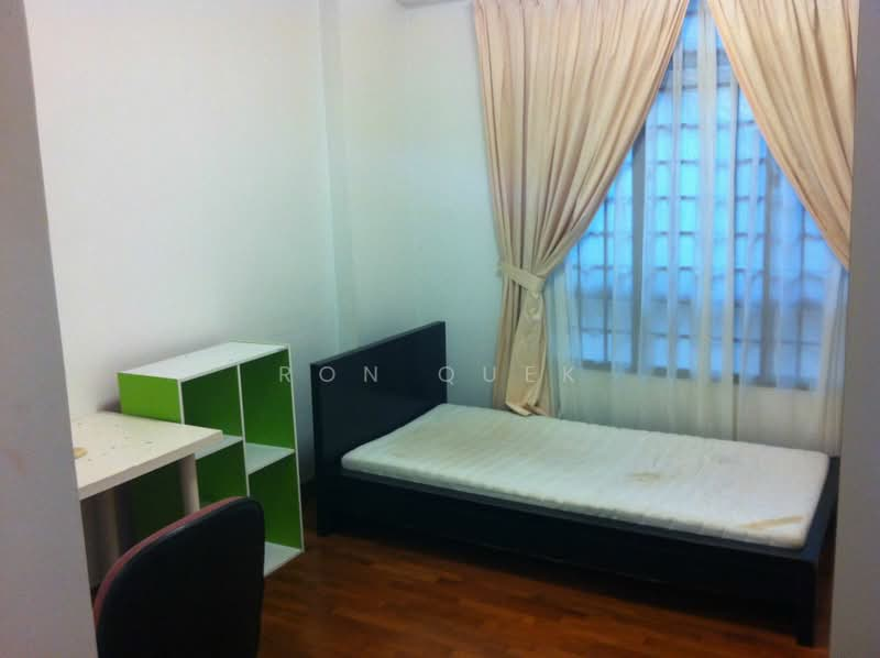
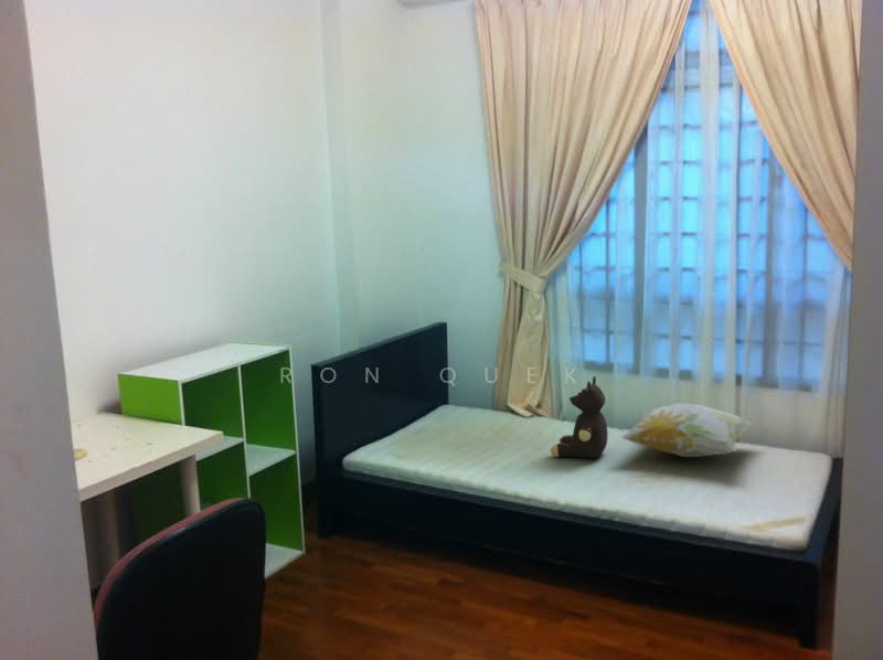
+ teddy bear [550,375,608,459]
+ decorative pillow [620,402,753,458]
